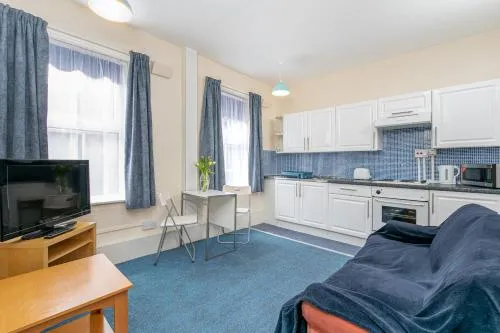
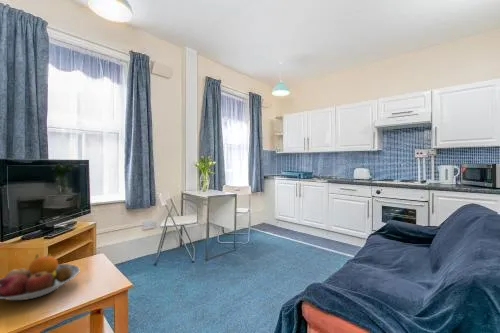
+ fruit bowl [0,253,81,301]
